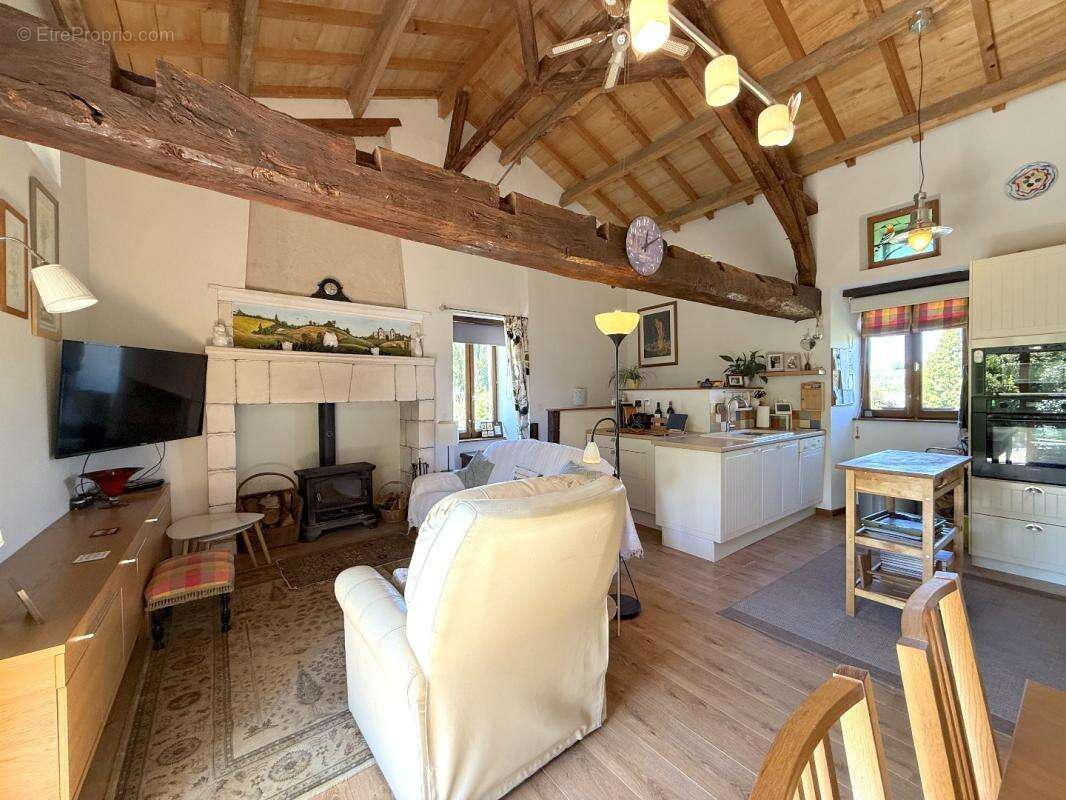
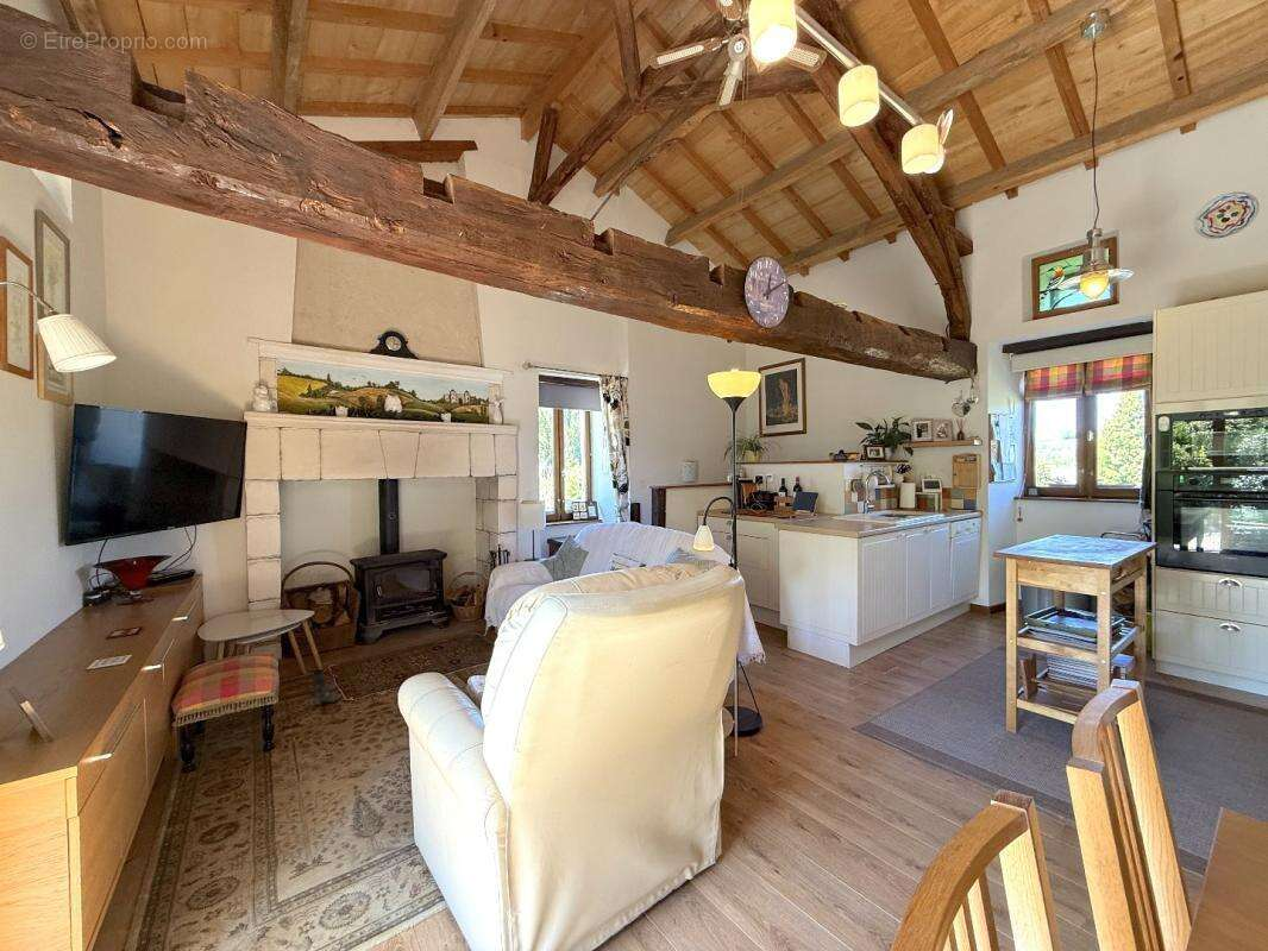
+ boots [310,668,343,706]
